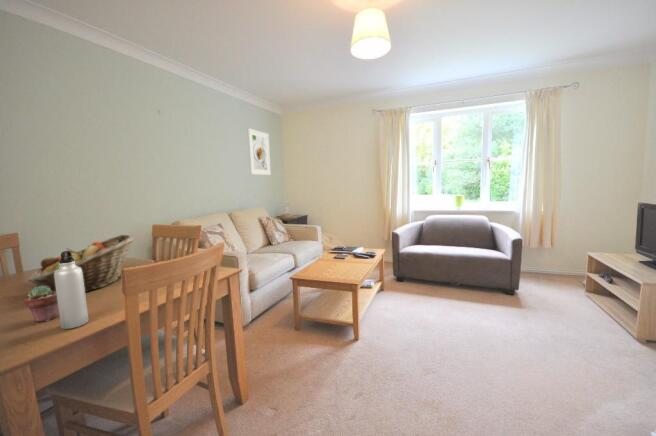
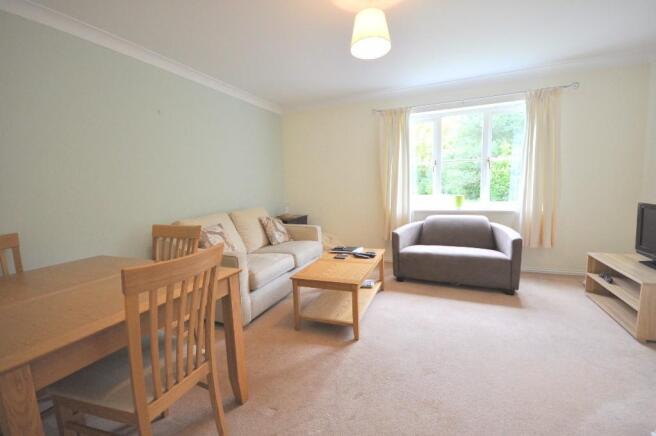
- fruit basket [27,234,136,293]
- water bottle [54,250,90,330]
- potted succulent [24,286,59,323]
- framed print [246,127,272,176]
